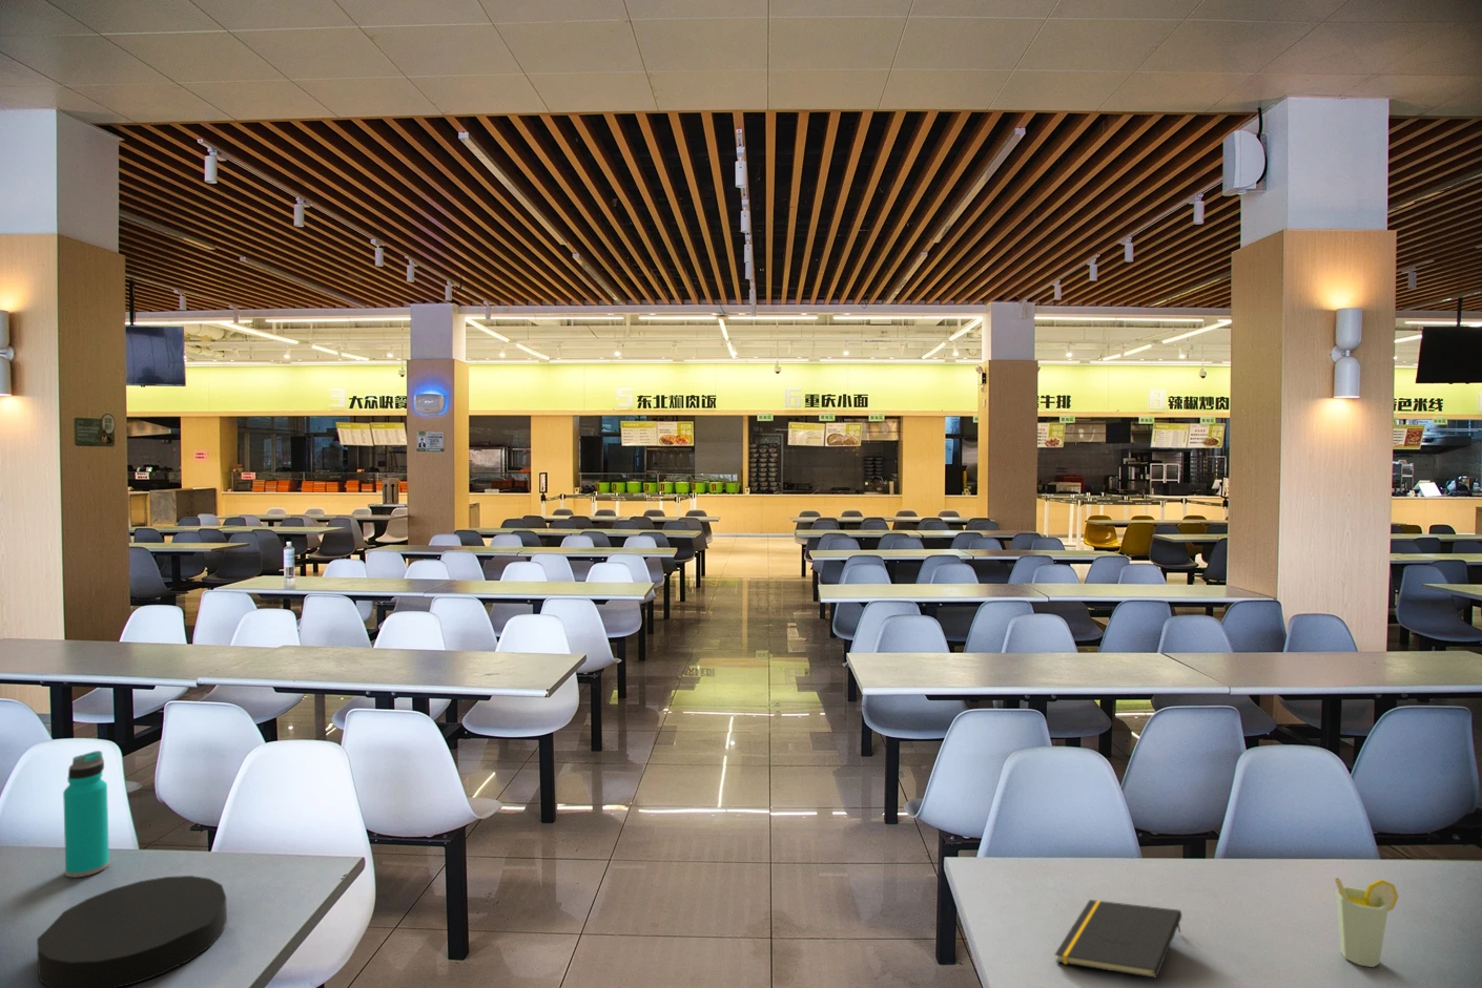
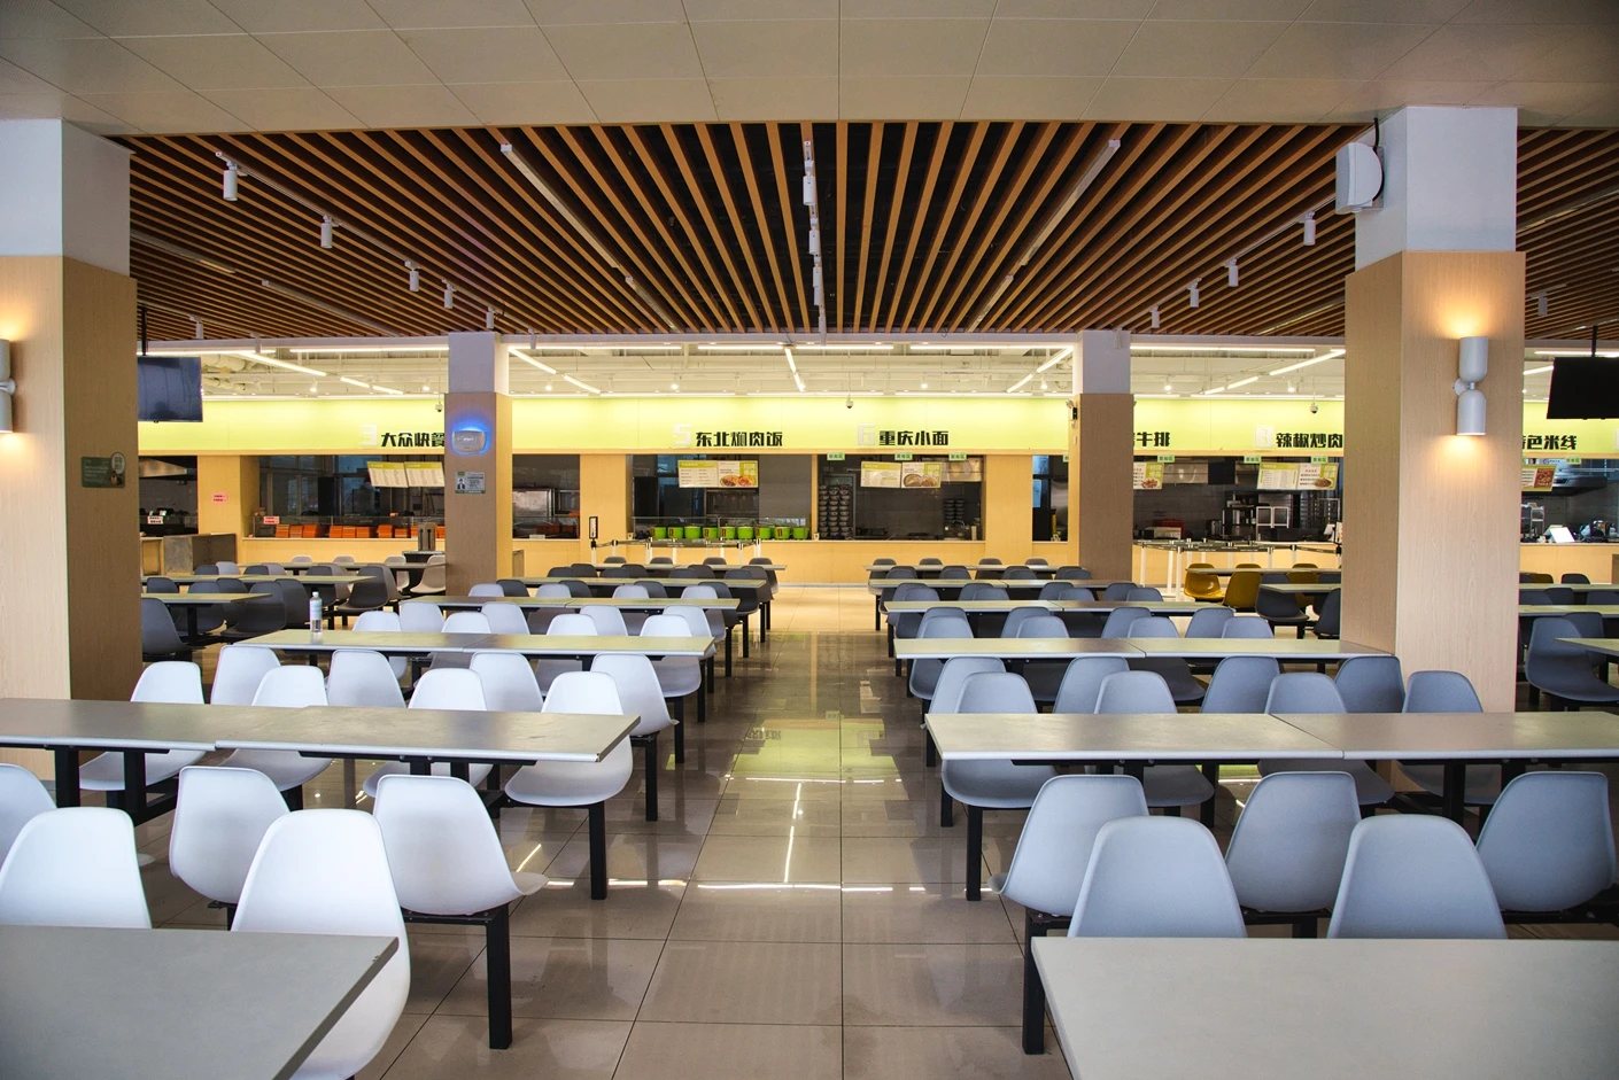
- water bottle [62,750,110,879]
- plate [35,874,228,988]
- notepad [1054,899,1183,979]
- cup [1334,877,1399,968]
